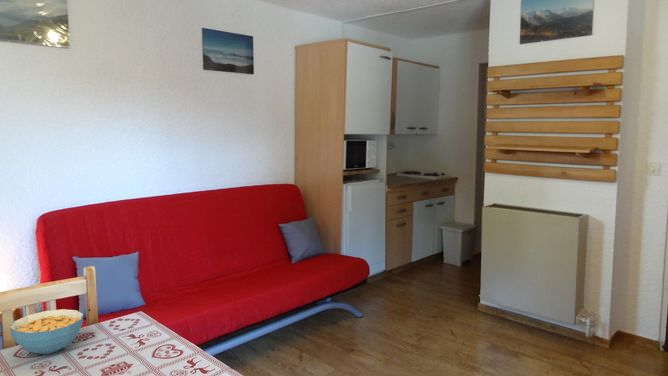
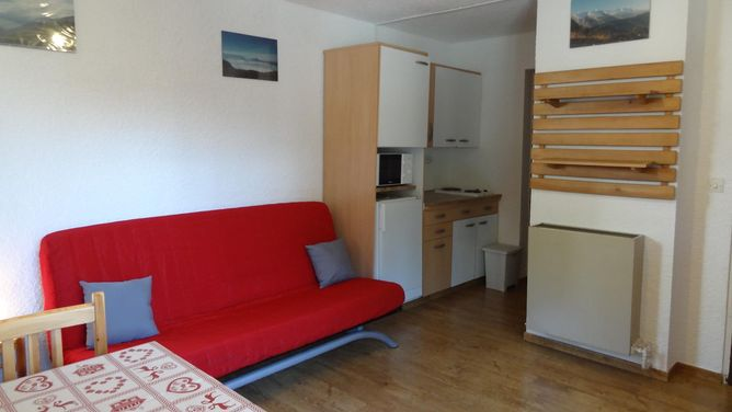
- cereal bowl [8,308,84,355]
